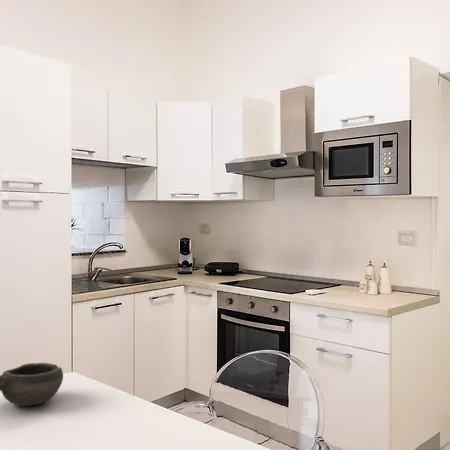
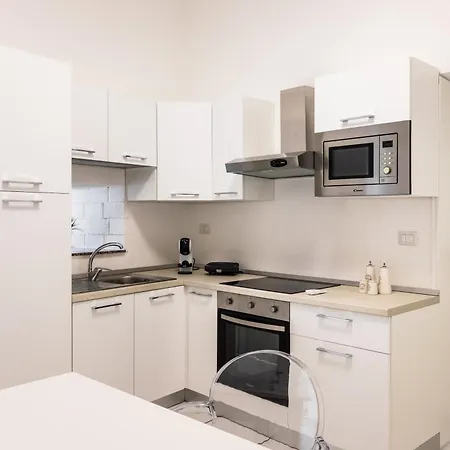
- bowl [0,362,64,407]
